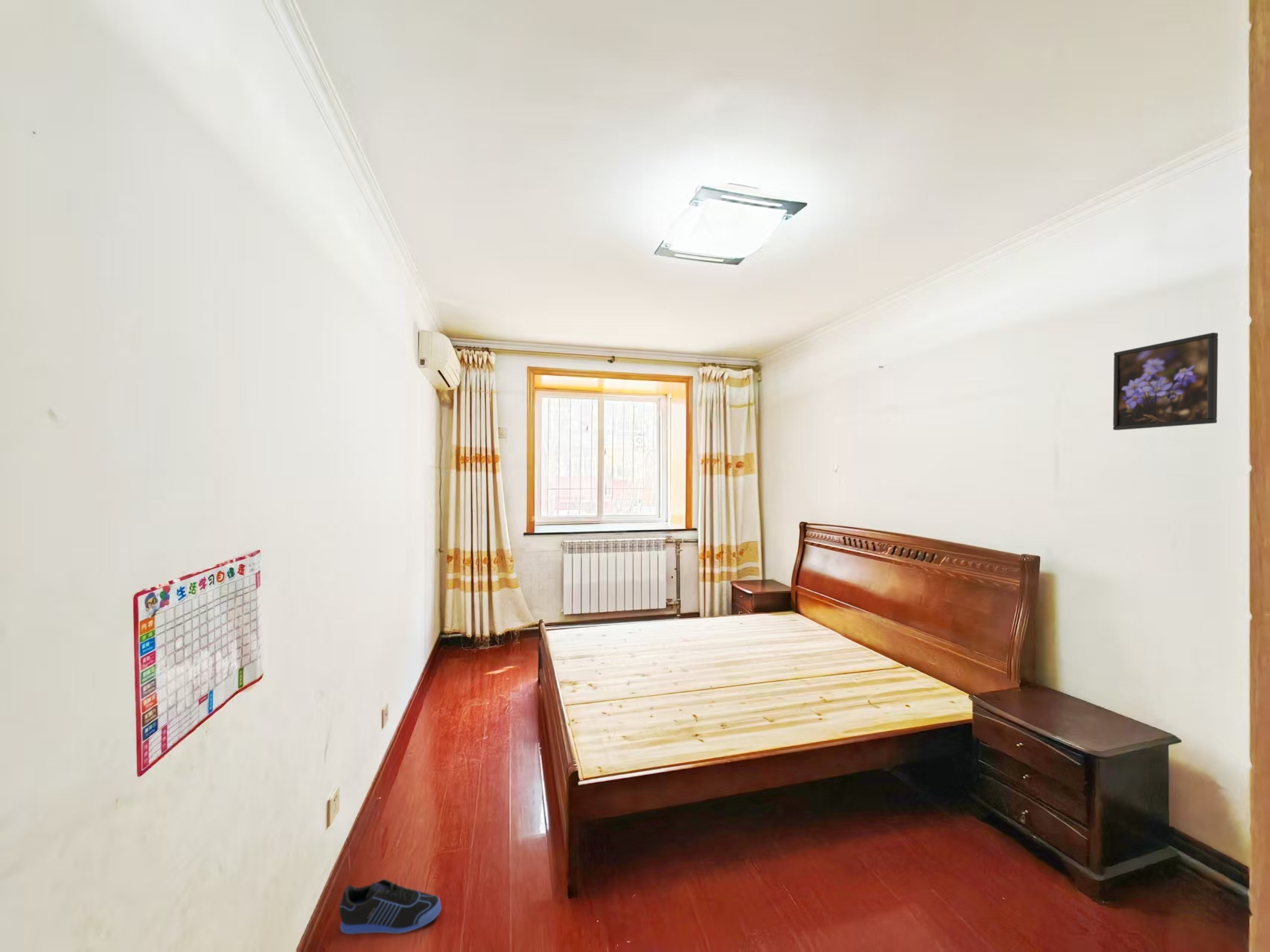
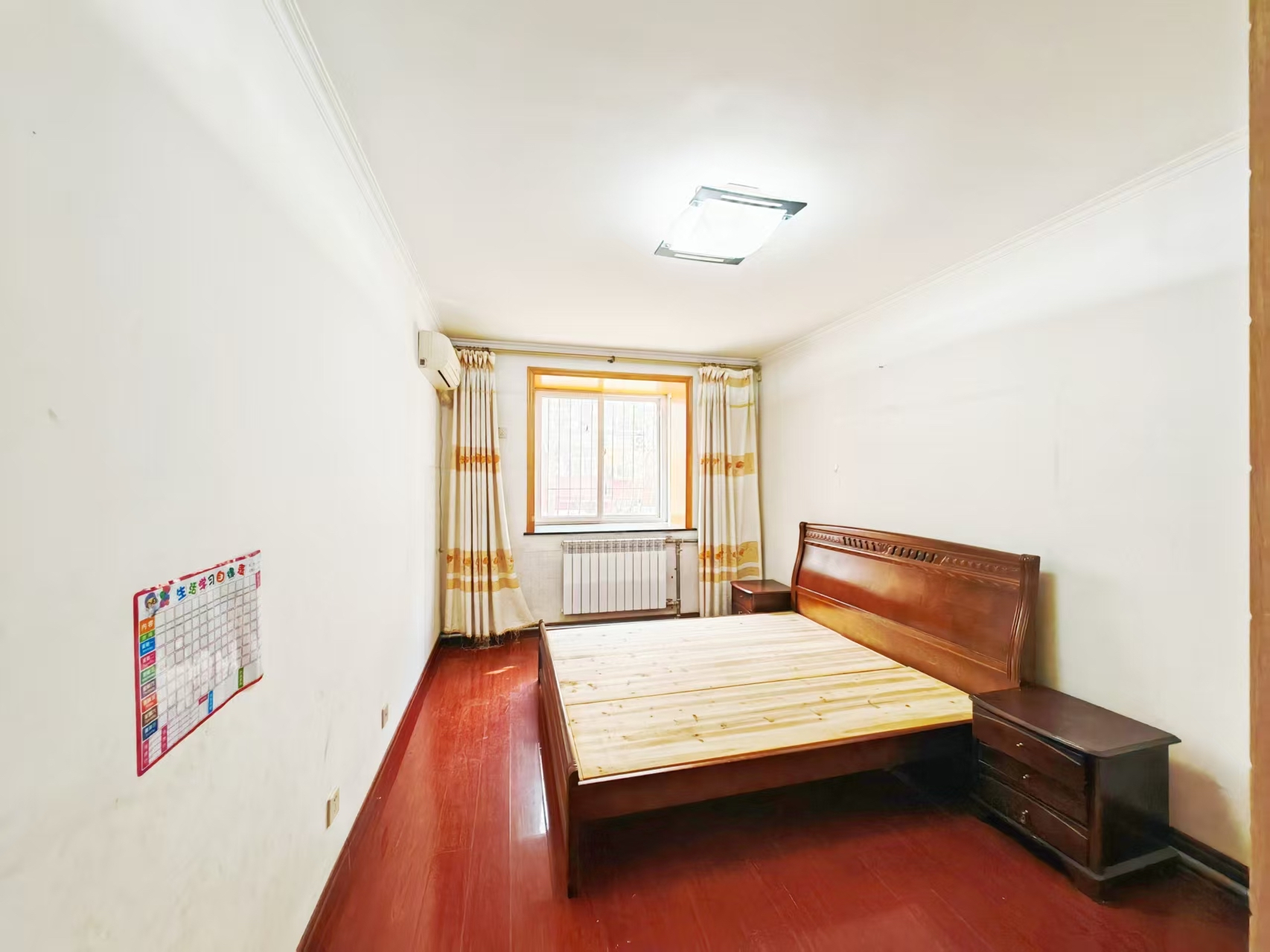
- sneaker [339,878,442,935]
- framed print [1112,332,1219,431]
